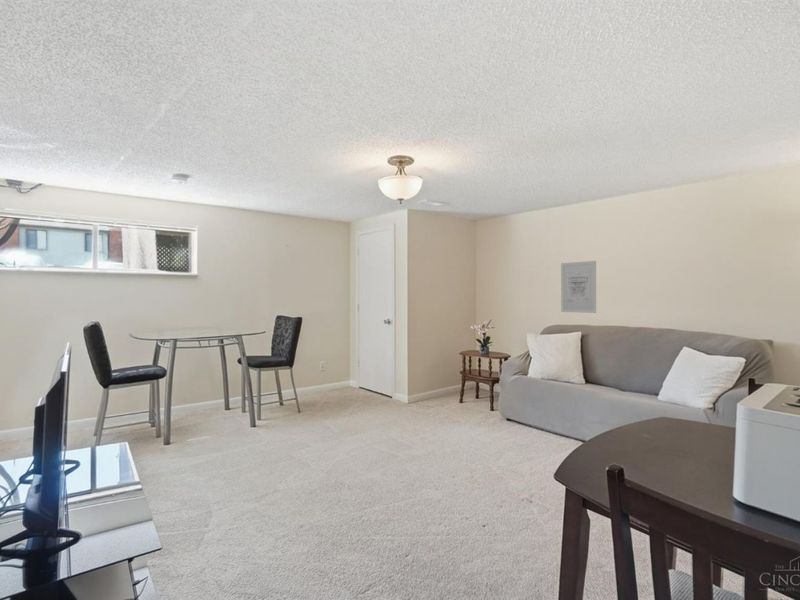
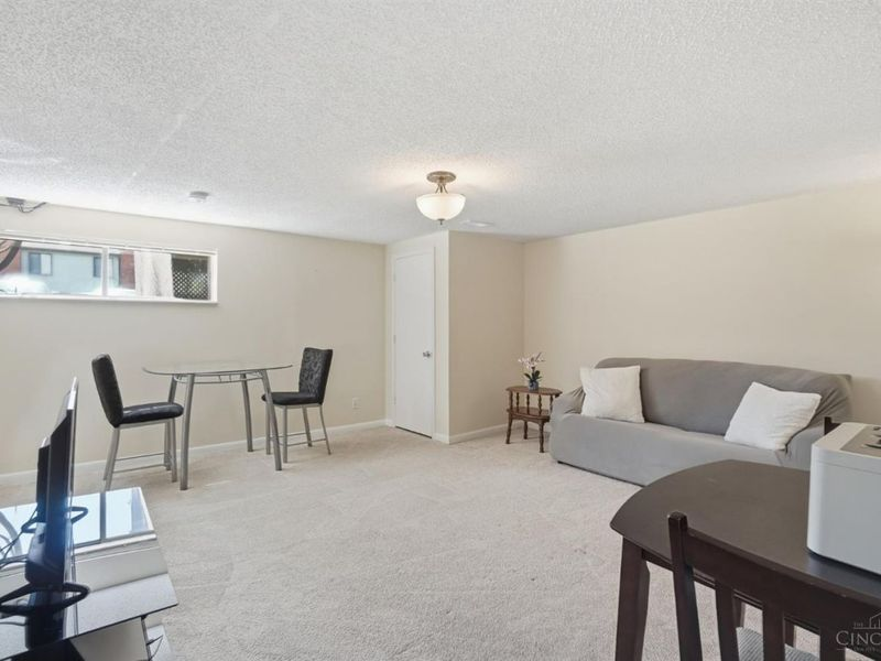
- wall art [560,260,597,314]
